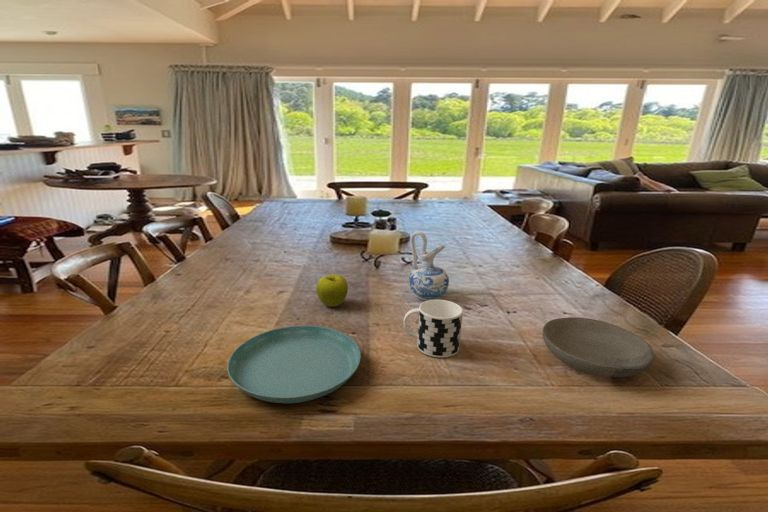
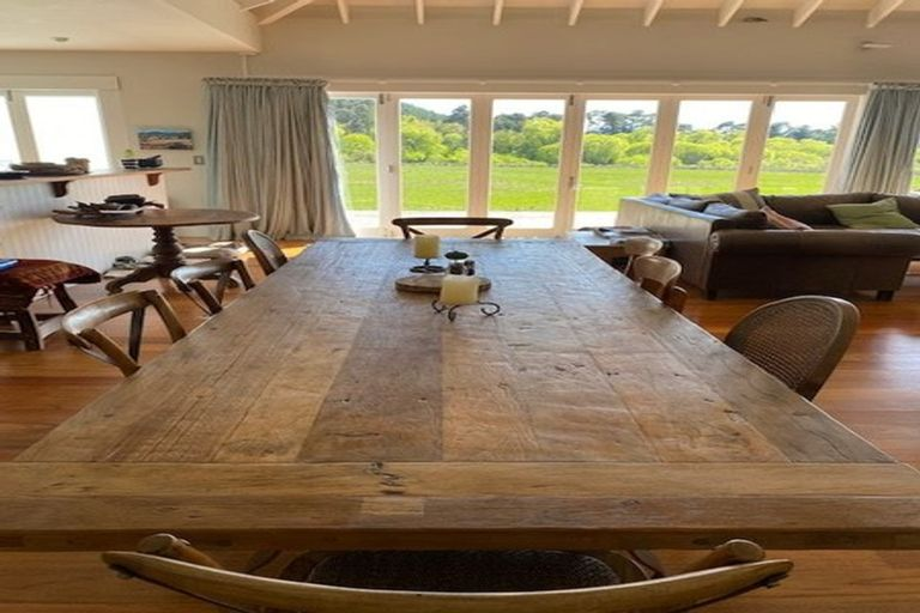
- fruit [315,273,349,308]
- saucer [226,325,362,404]
- cup [402,299,464,359]
- bowl [541,316,655,378]
- ceramic pitcher [408,231,450,301]
